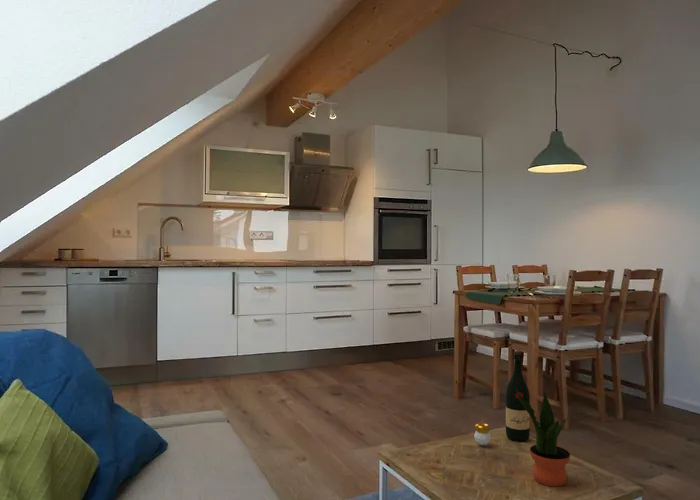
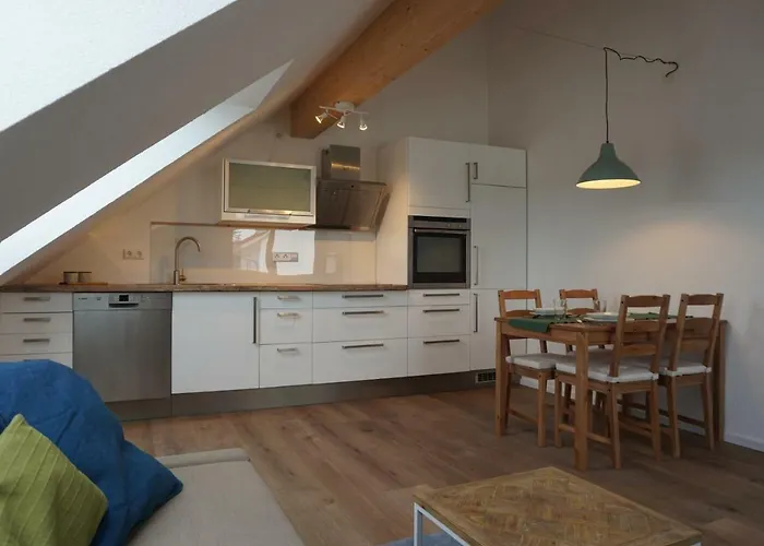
- wine bottle [505,350,531,442]
- potted plant [516,389,571,487]
- candle [473,420,492,446]
